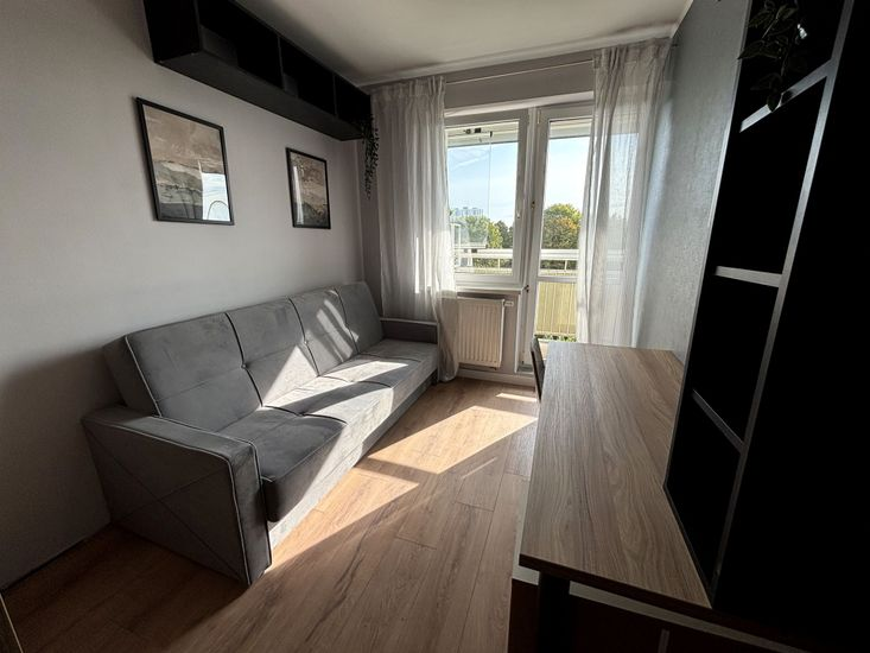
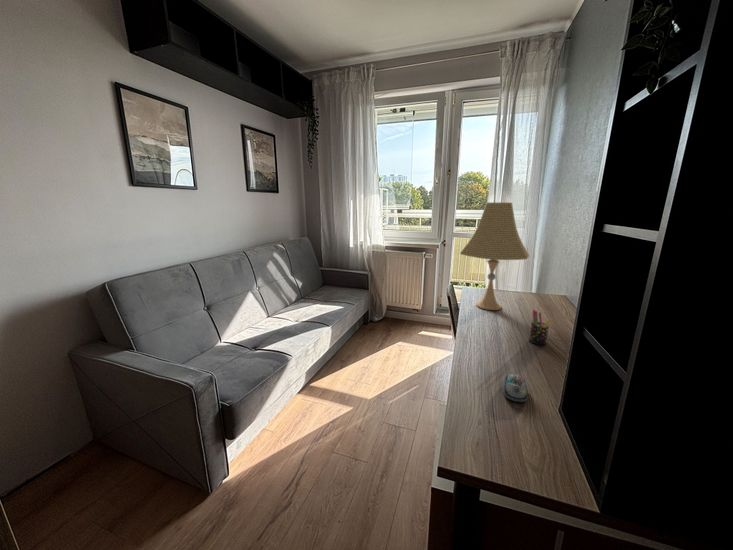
+ computer mouse [502,373,529,403]
+ desk lamp [459,201,530,311]
+ pen holder [528,309,553,346]
